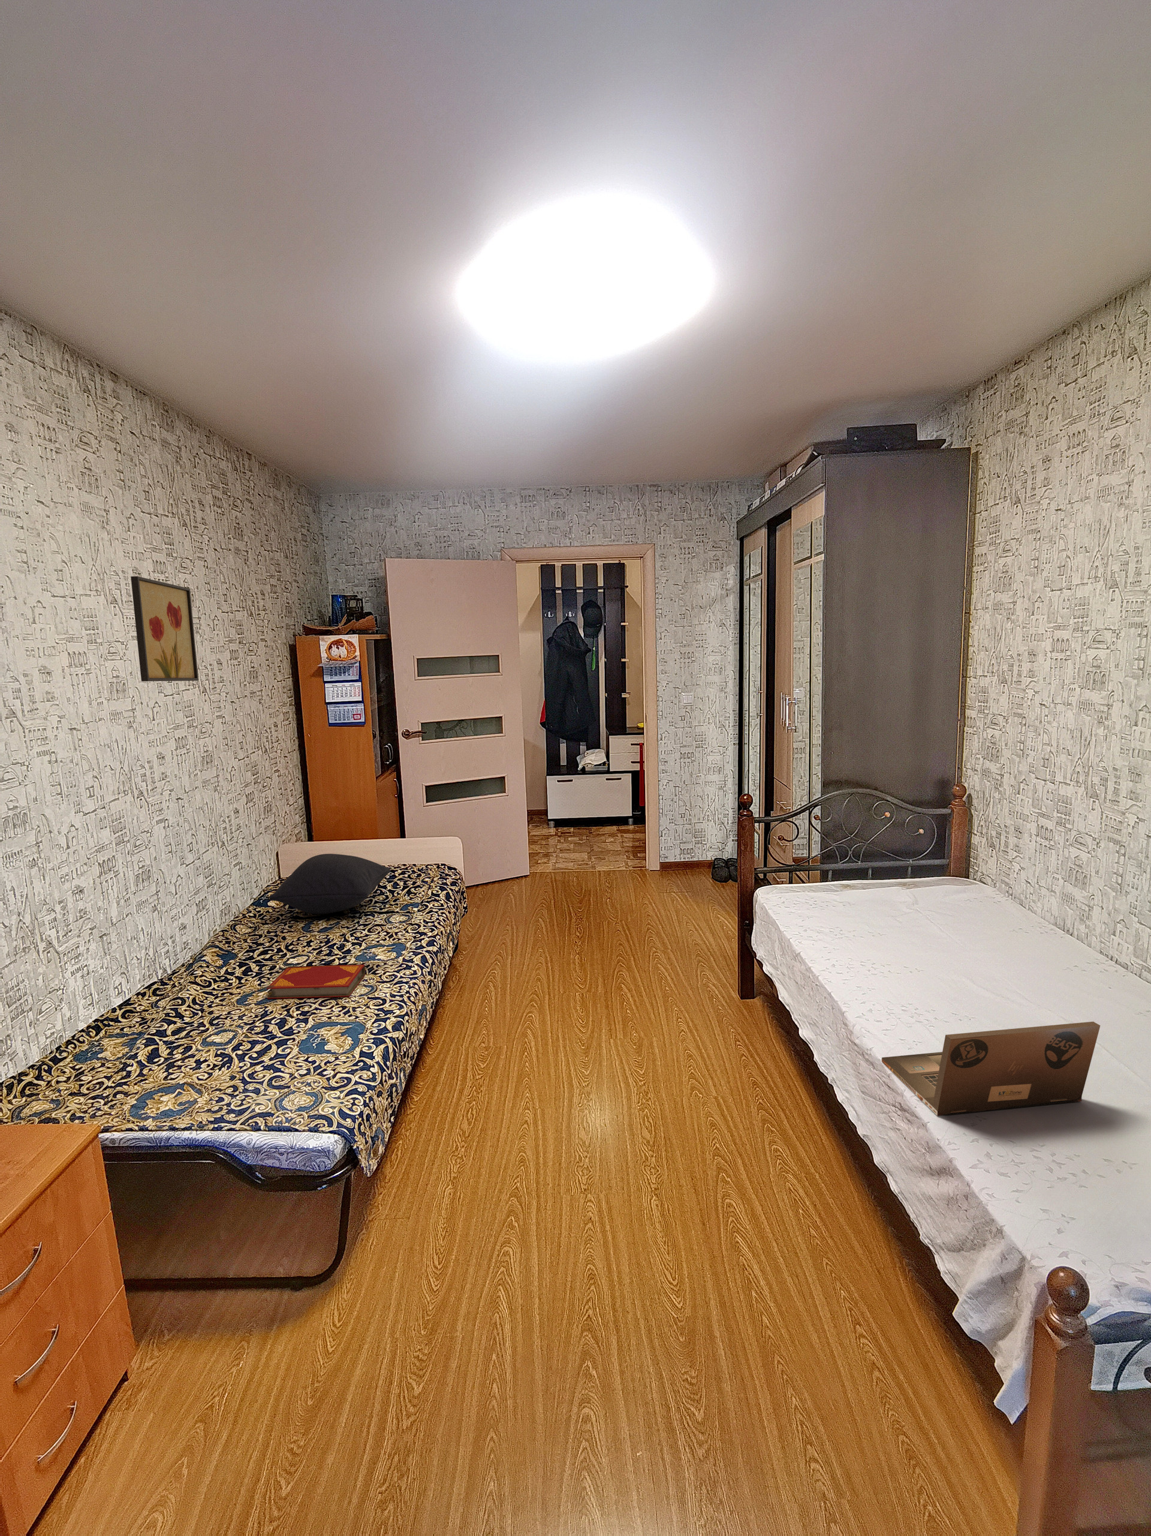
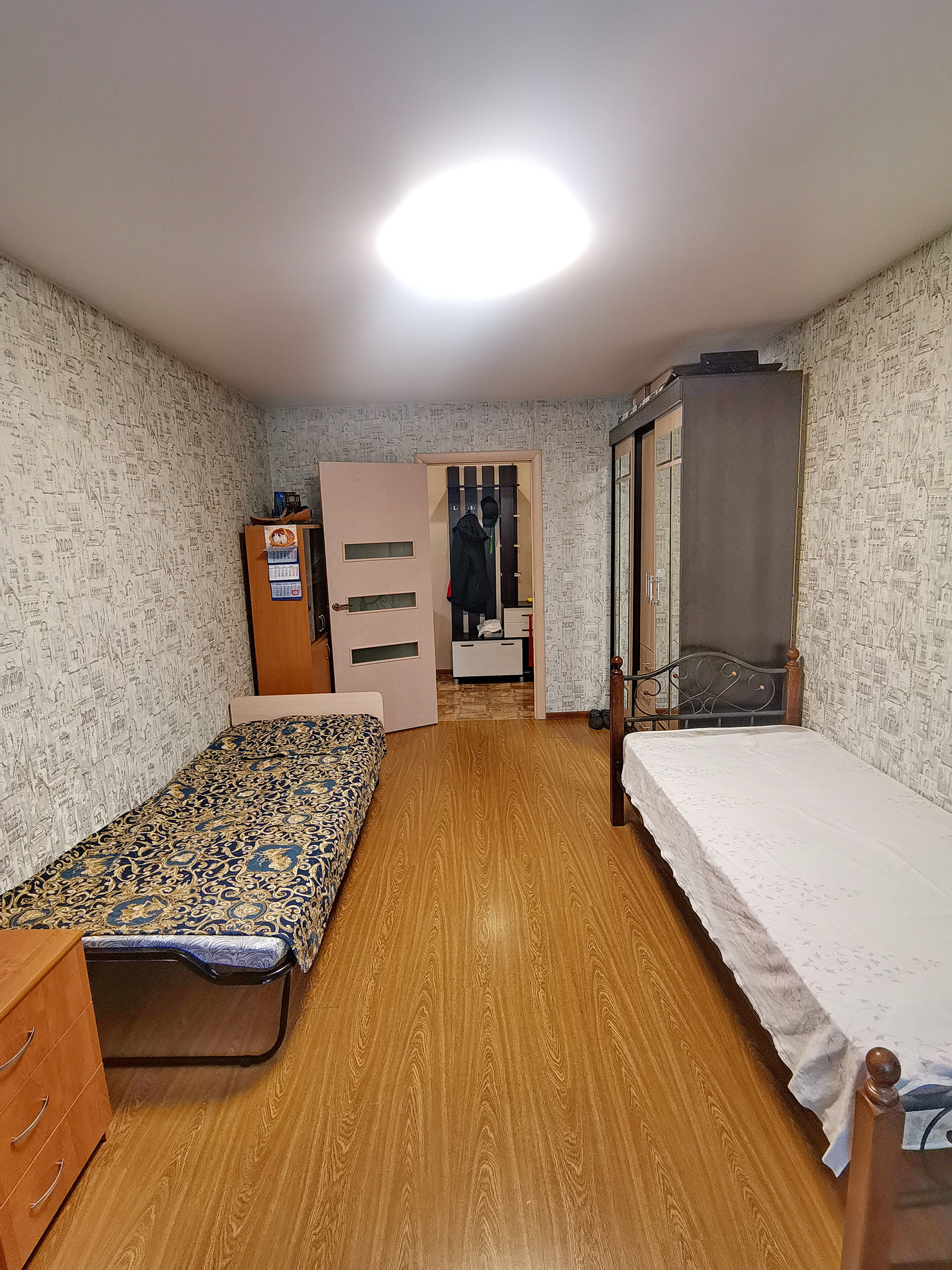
- pillow [268,853,391,914]
- hardback book [266,964,365,999]
- wall art [131,576,199,682]
- laptop [881,1021,1100,1116]
